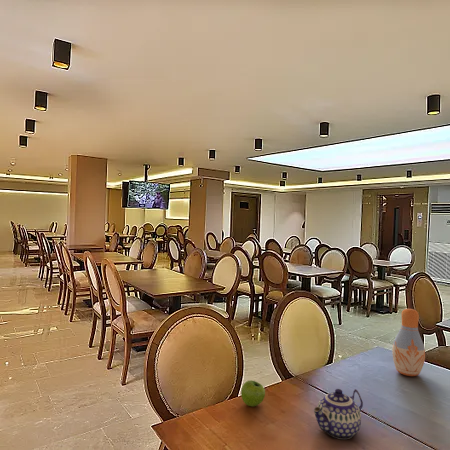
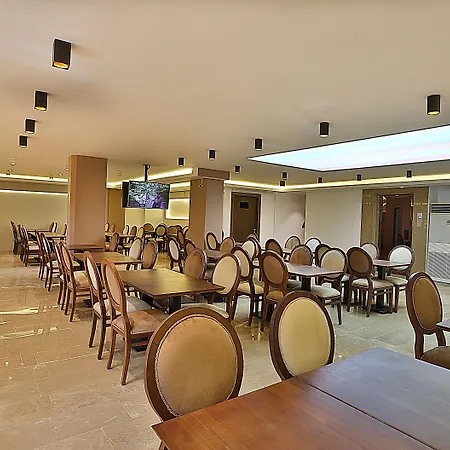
- teapot [313,388,364,440]
- vase [391,308,426,377]
- fruit [240,380,266,407]
